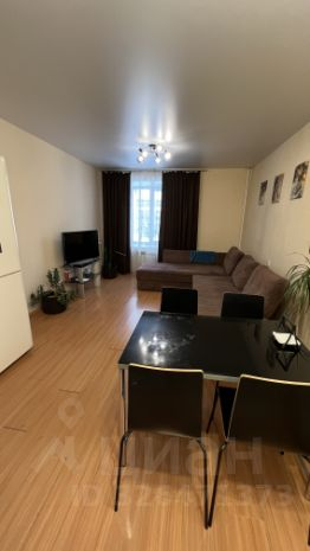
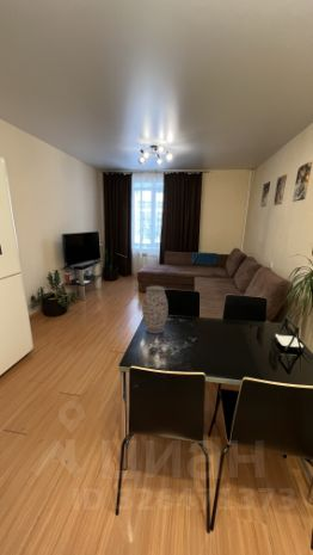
+ vase [141,284,170,335]
